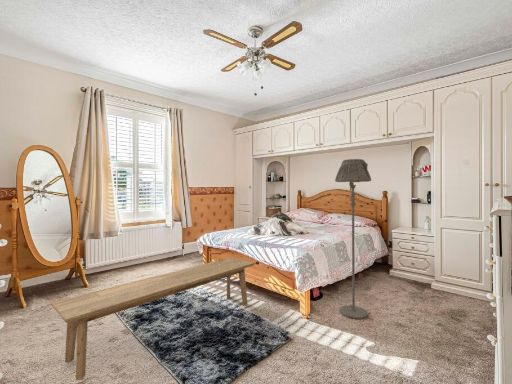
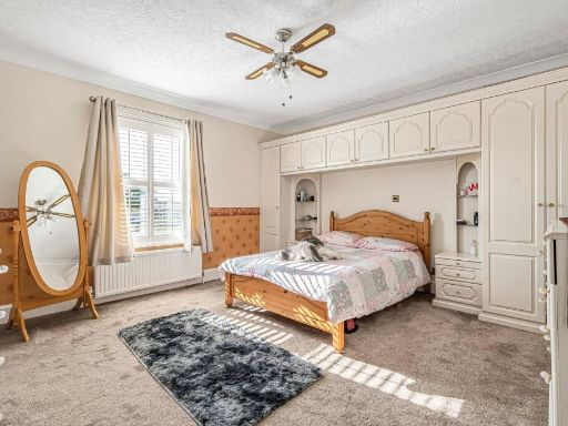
- floor lamp [334,158,372,320]
- bench [50,256,256,381]
